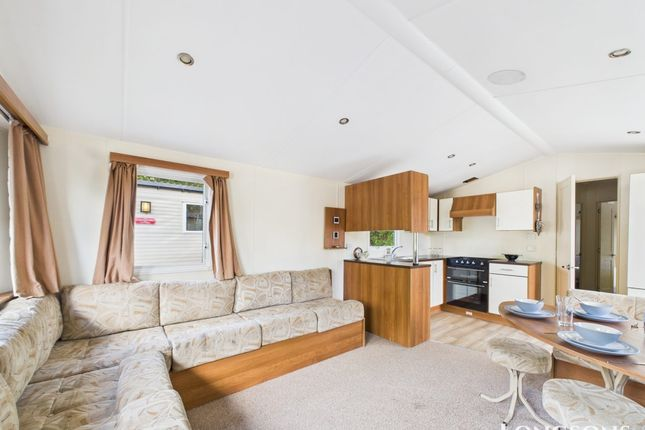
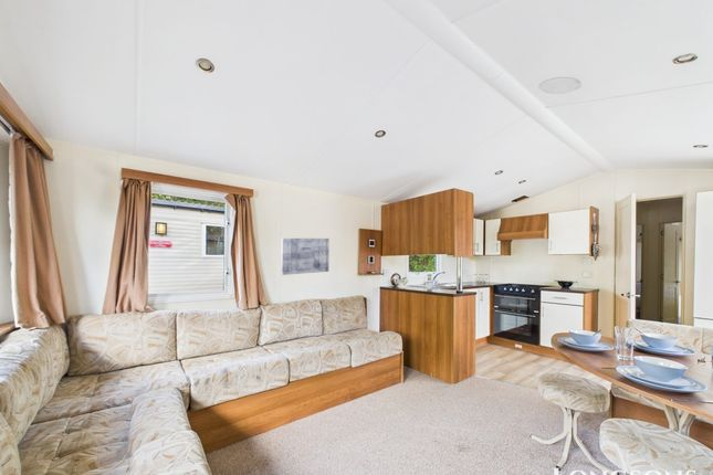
+ wall art [280,238,331,276]
